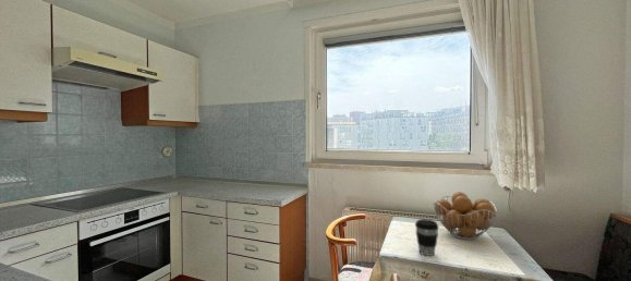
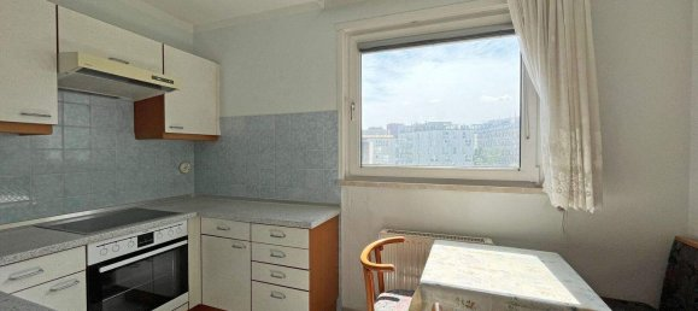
- coffee cup [414,218,440,257]
- fruit basket [433,191,498,241]
